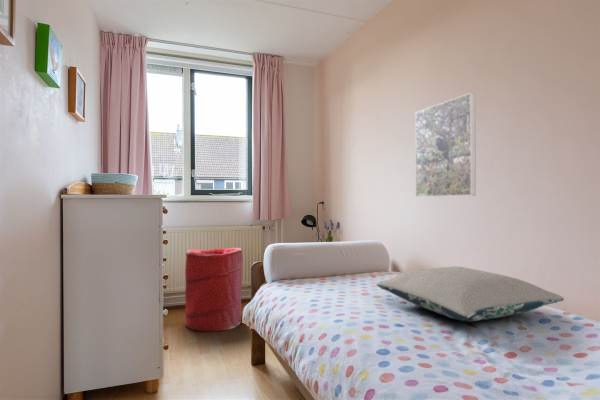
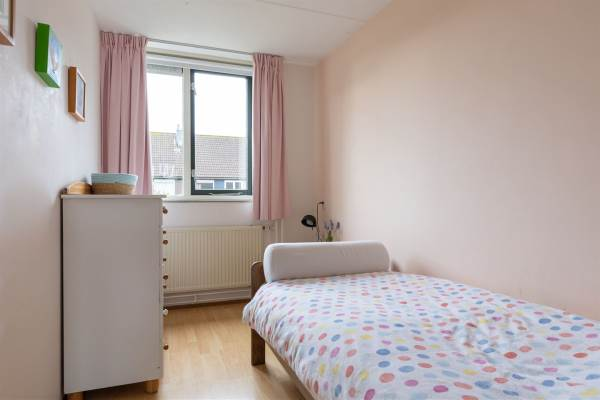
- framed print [414,92,477,198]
- laundry hamper [184,247,244,332]
- pillow [376,265,565,322]
